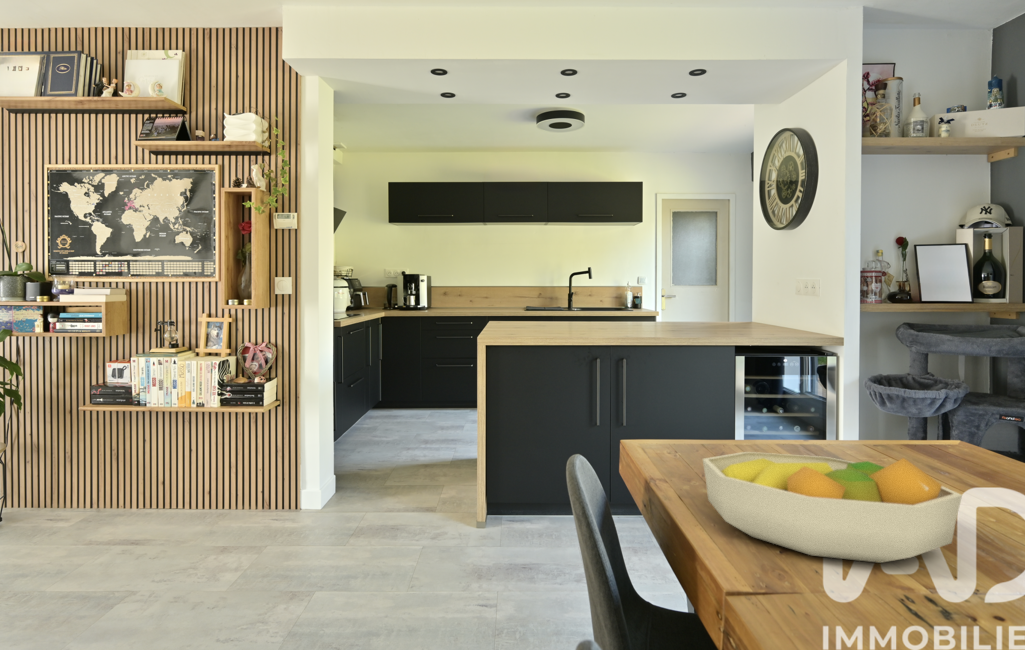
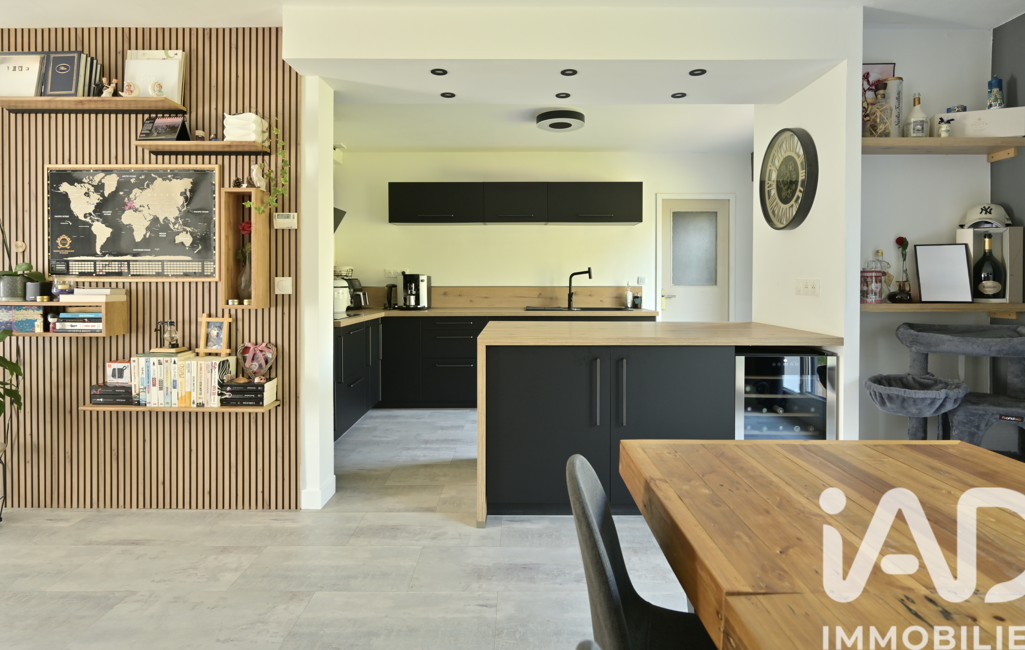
- fruit bowl [702,451,963,564]
